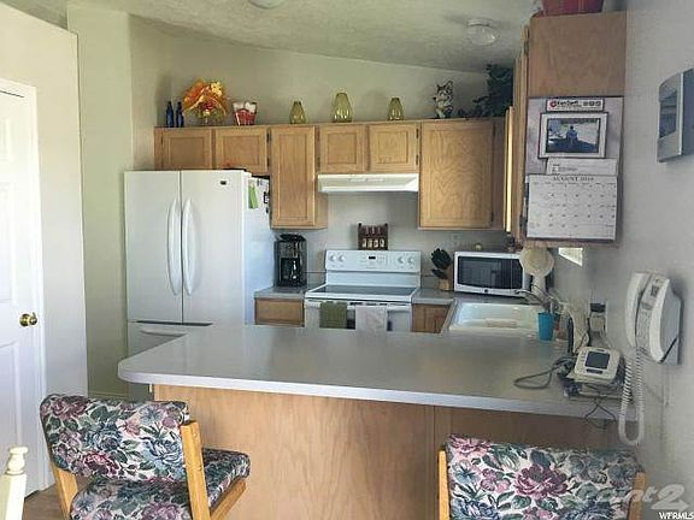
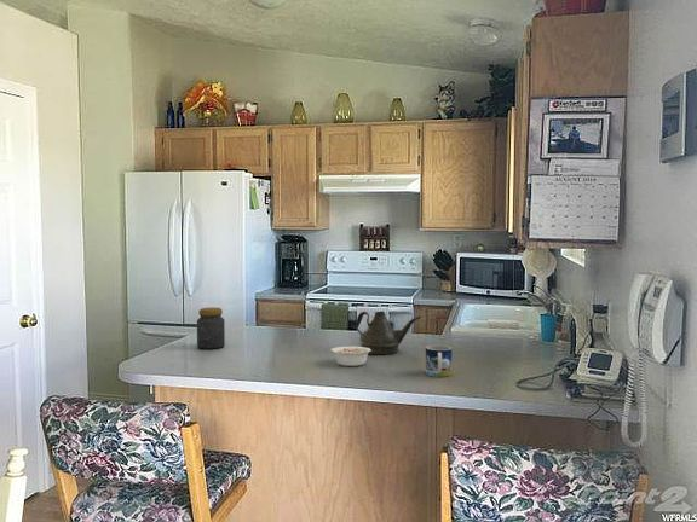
+ legume [330,346,371,367]
+ jar [196,306,226,350]
+ teapot [355,311,422,355]
+ mug [425,344,453,378]
